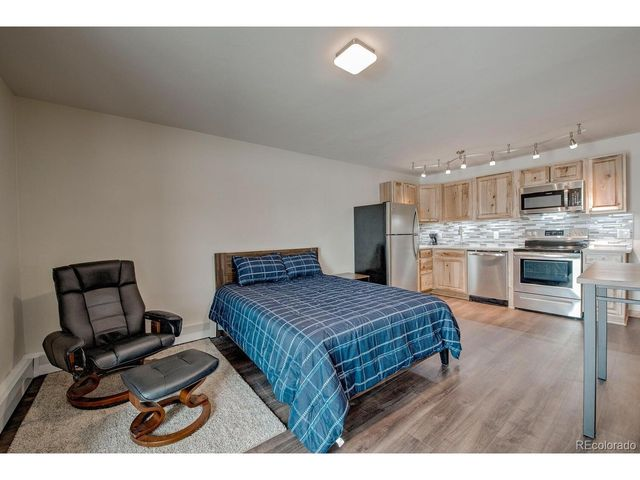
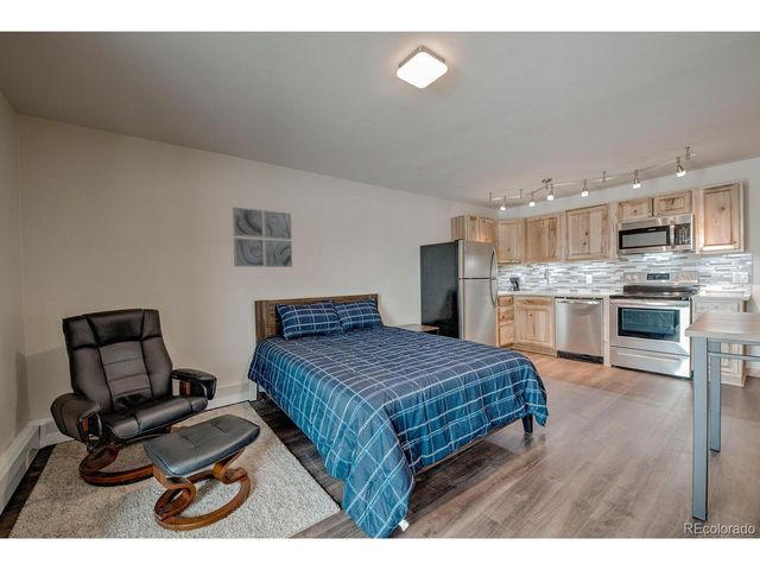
+ wall art [232,205,293,268]
